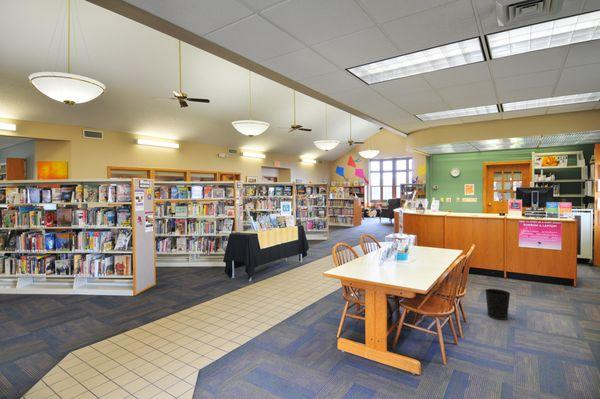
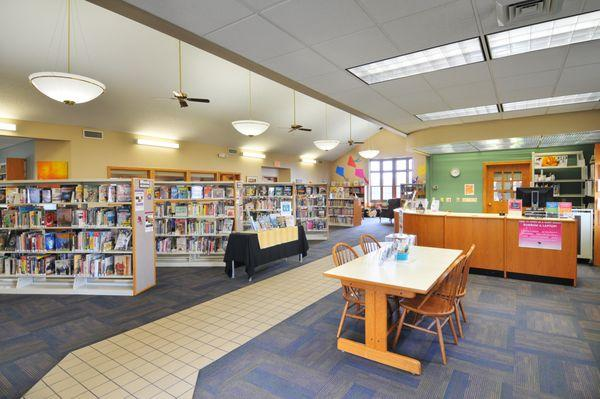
- wastebasket [484,288,511,321]
